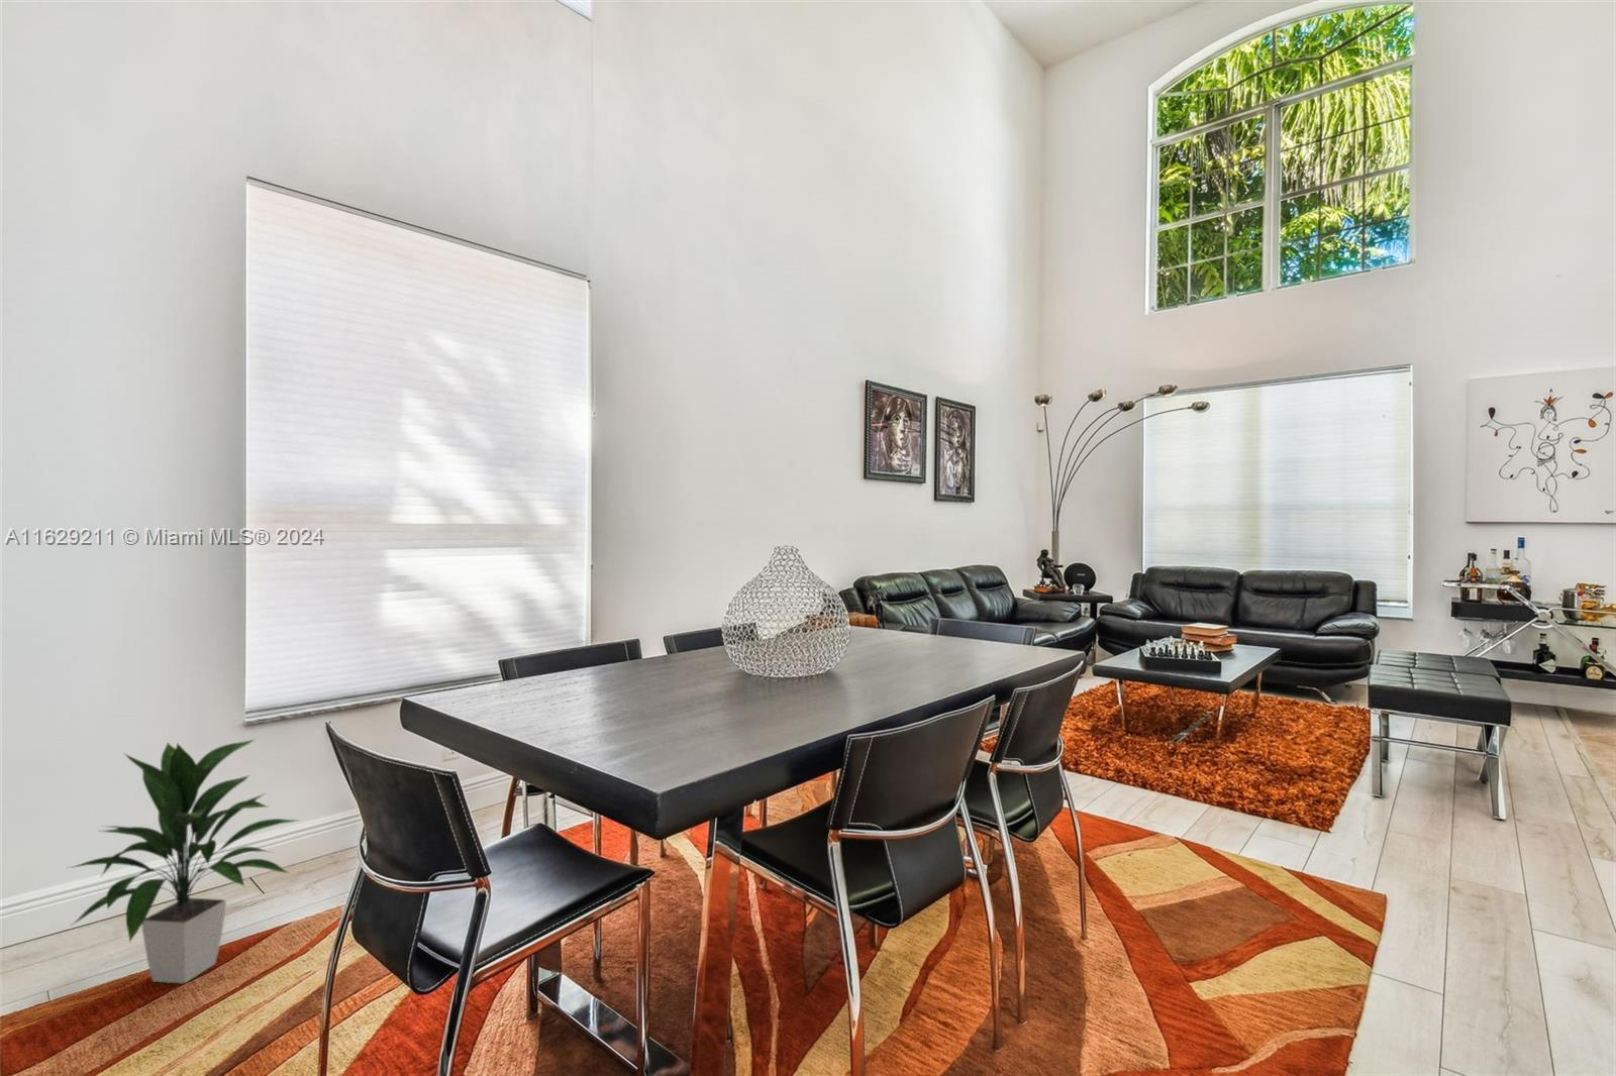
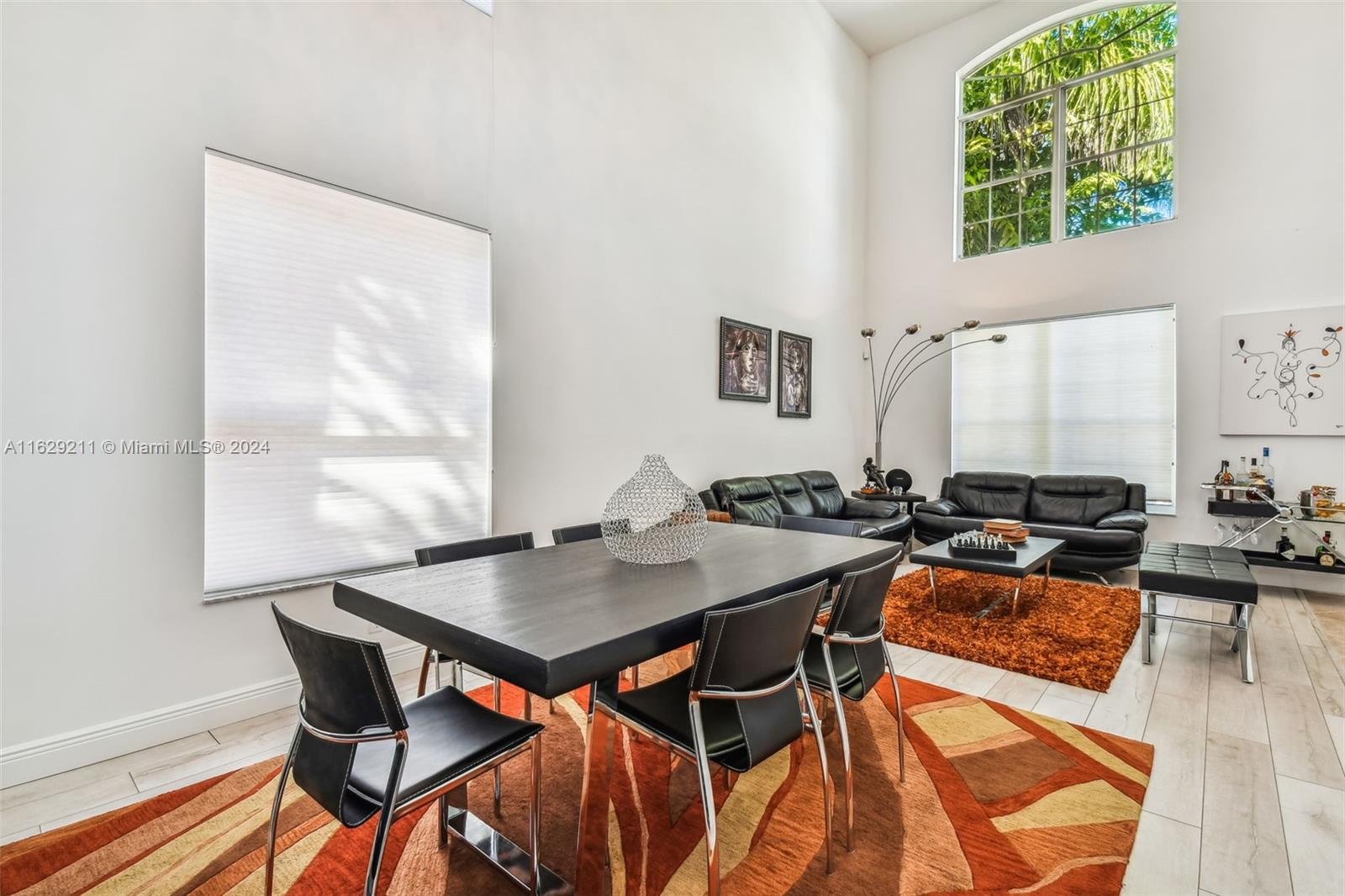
- indoor plant [67,737,302,985]
